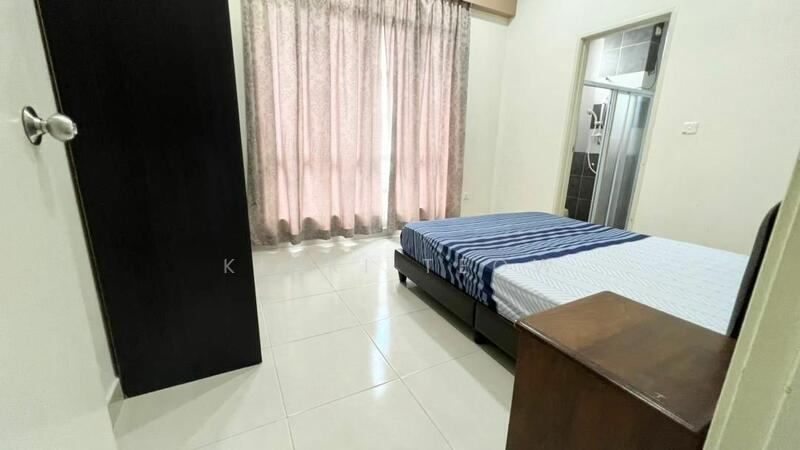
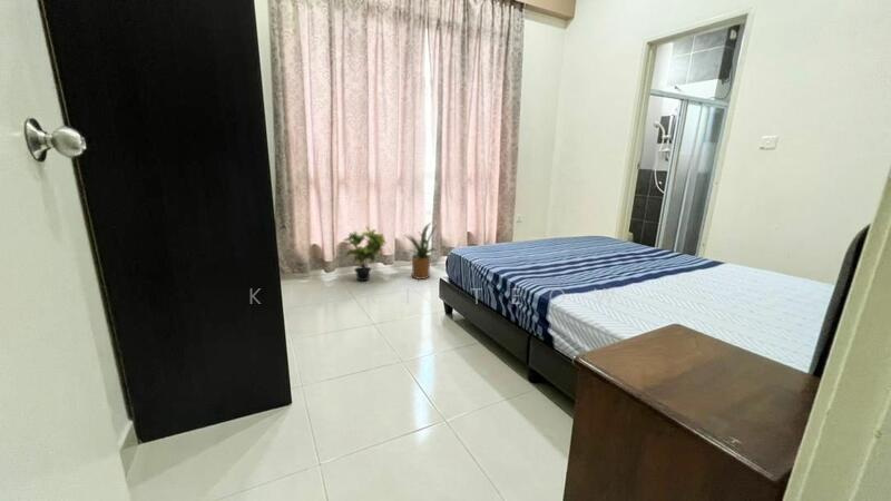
+ house plant [400,222,438,281]
+ potted plant [342,225,388,283]
